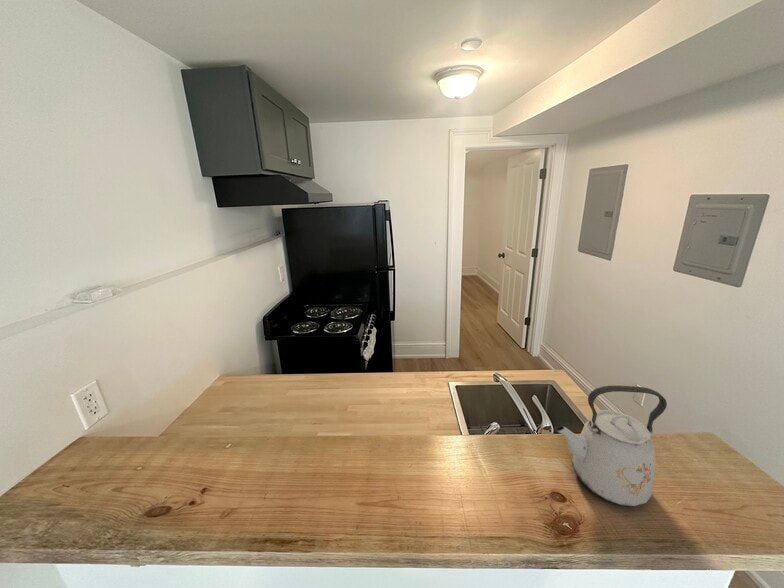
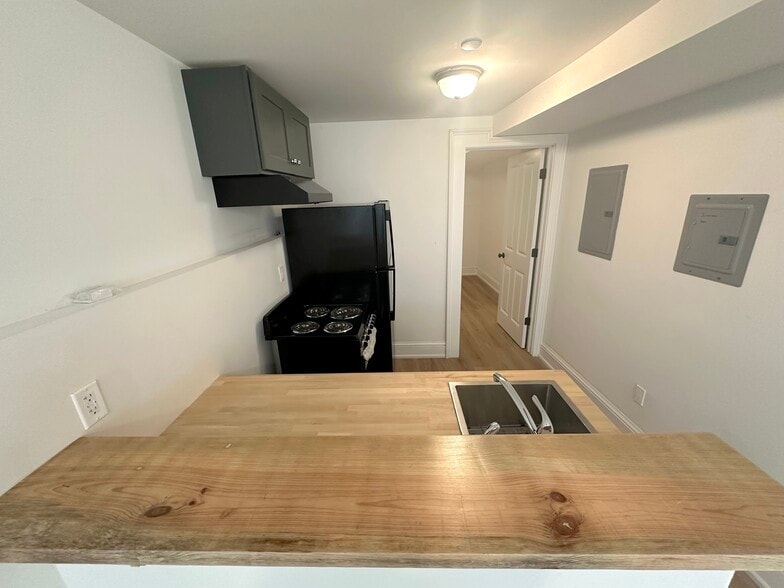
- kettle [554,385,668,507]
